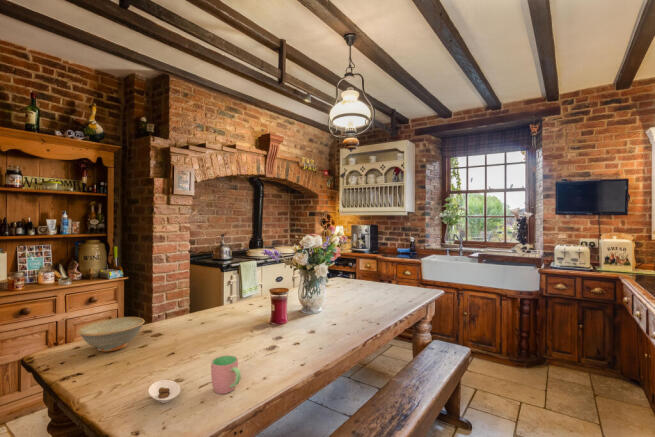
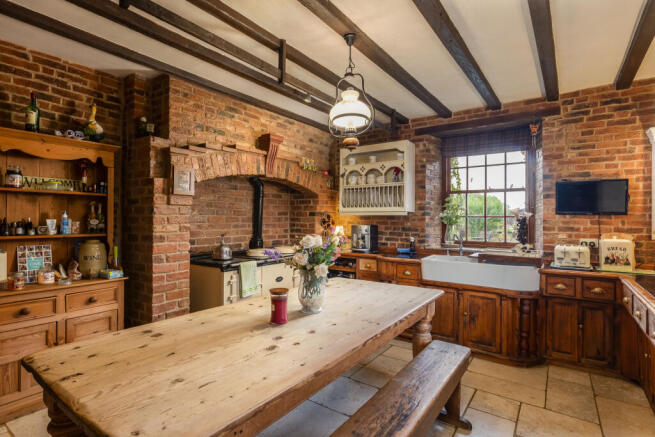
- saucer [148,379,181,404]
- cup [210,354,242,395]
- dish [77,316,146,353]
